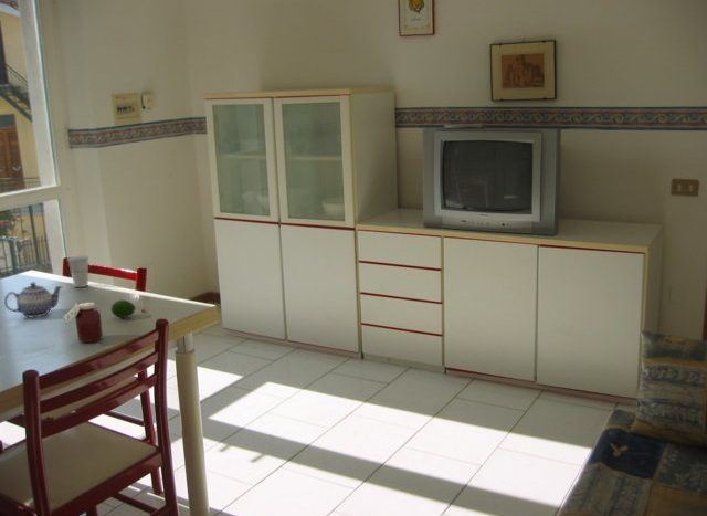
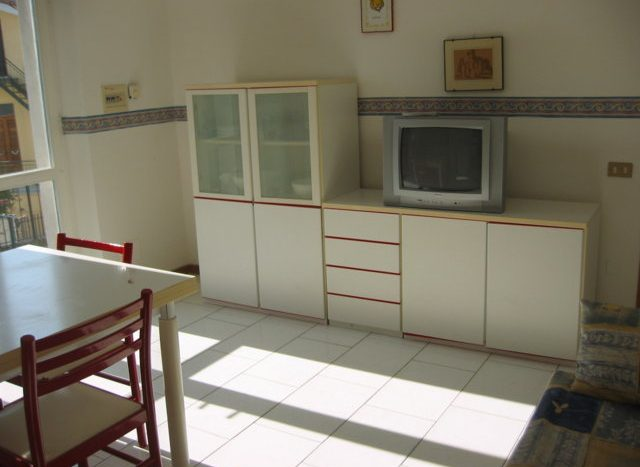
- jar [63,302,104,344]
- cup [66,254,89,288]
- teapot [3,281,64,318]
- fruit [110,298,137,319]
